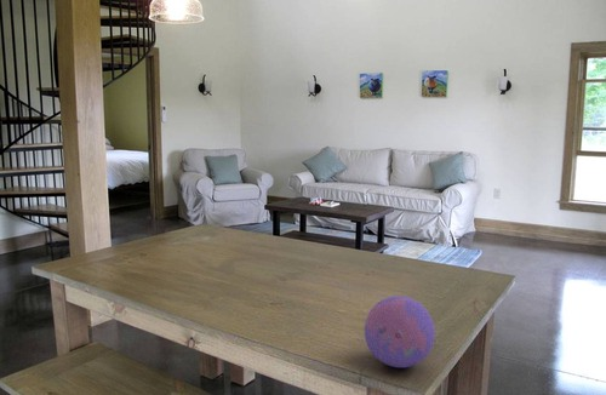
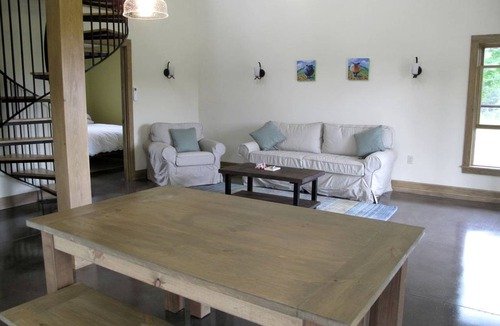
- decorative ball [364,294,436,368]
